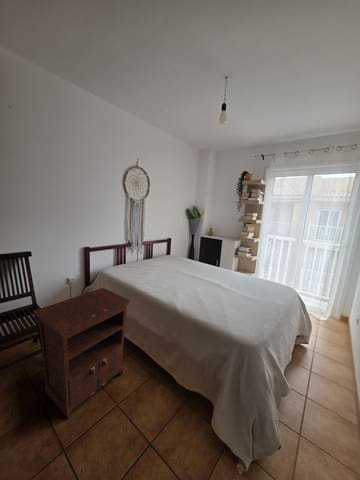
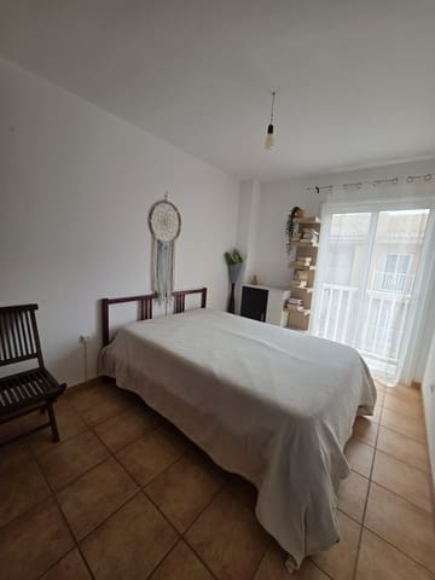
- nightstand [32,287,131,419]
